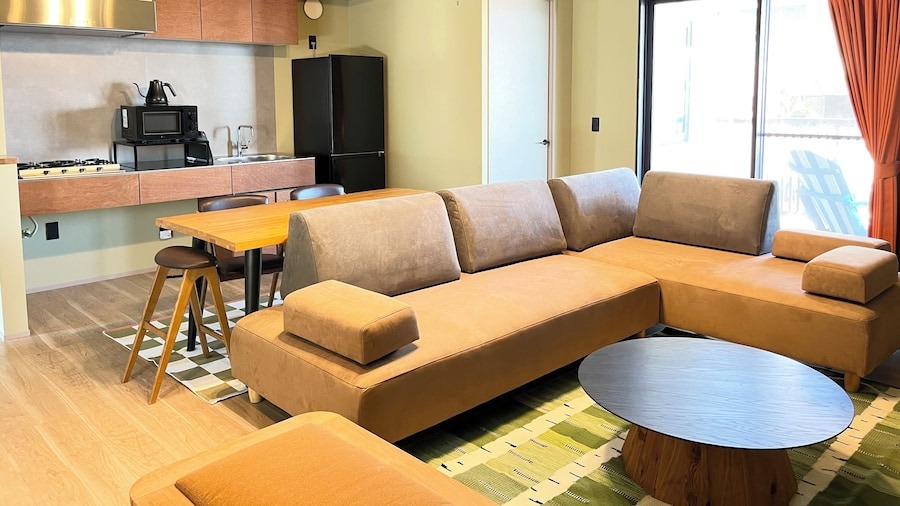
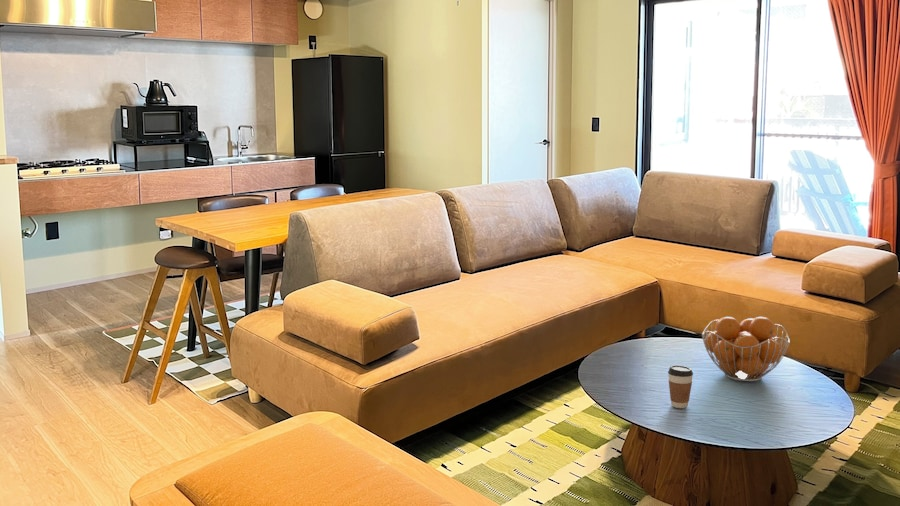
+ fruit basket [701,316,791,382]
+ coffee cup [667,364,694,409]
